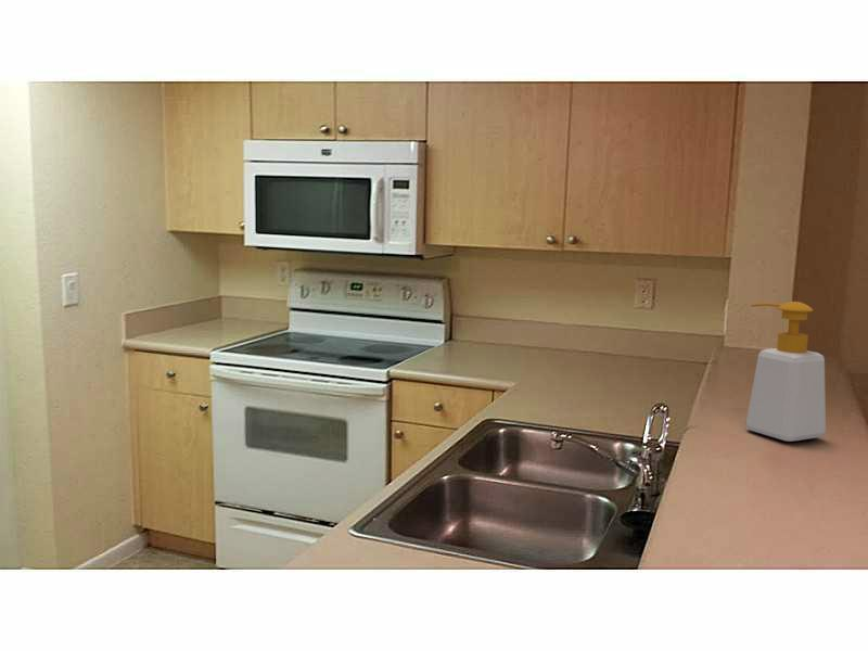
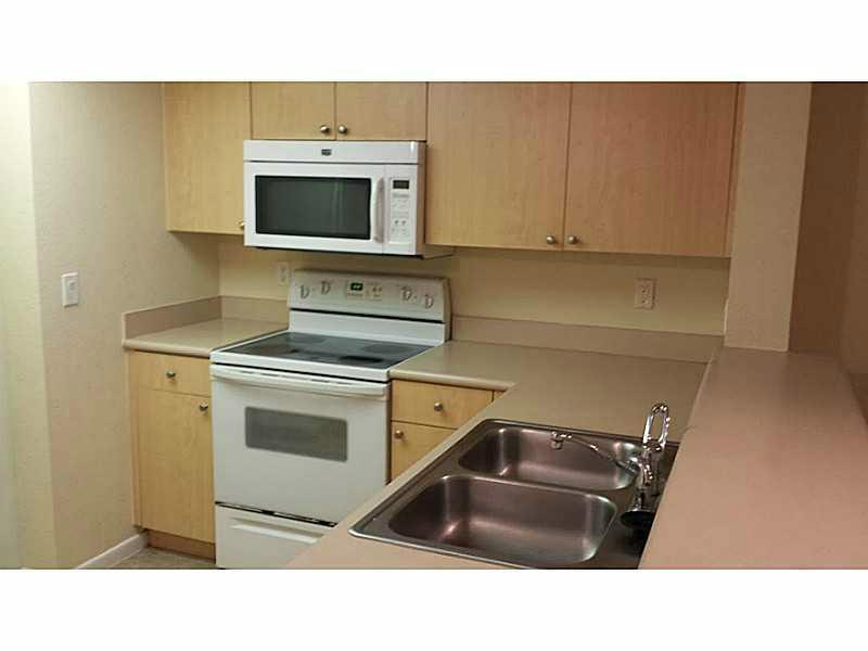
- soap bottle [744,301,827,443]
